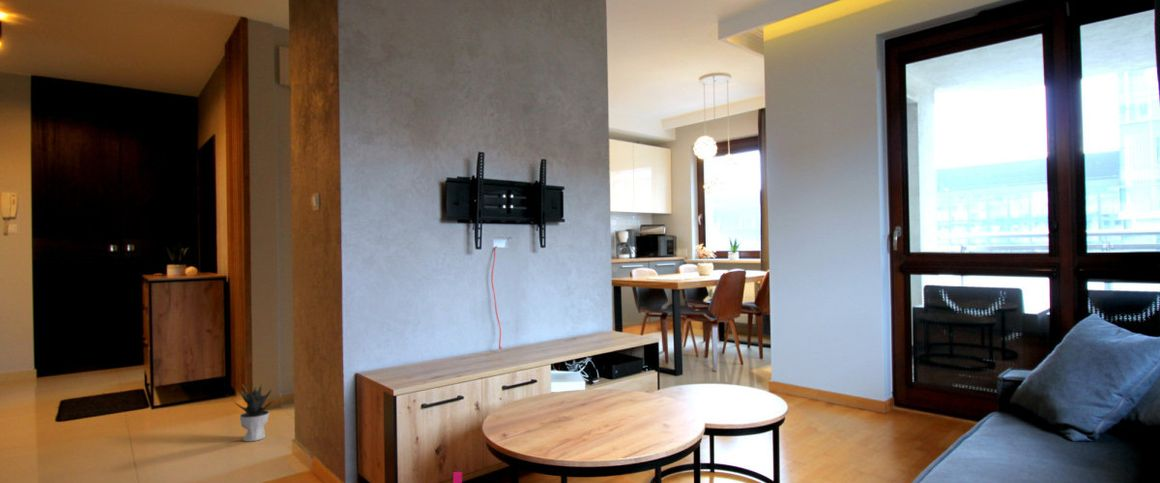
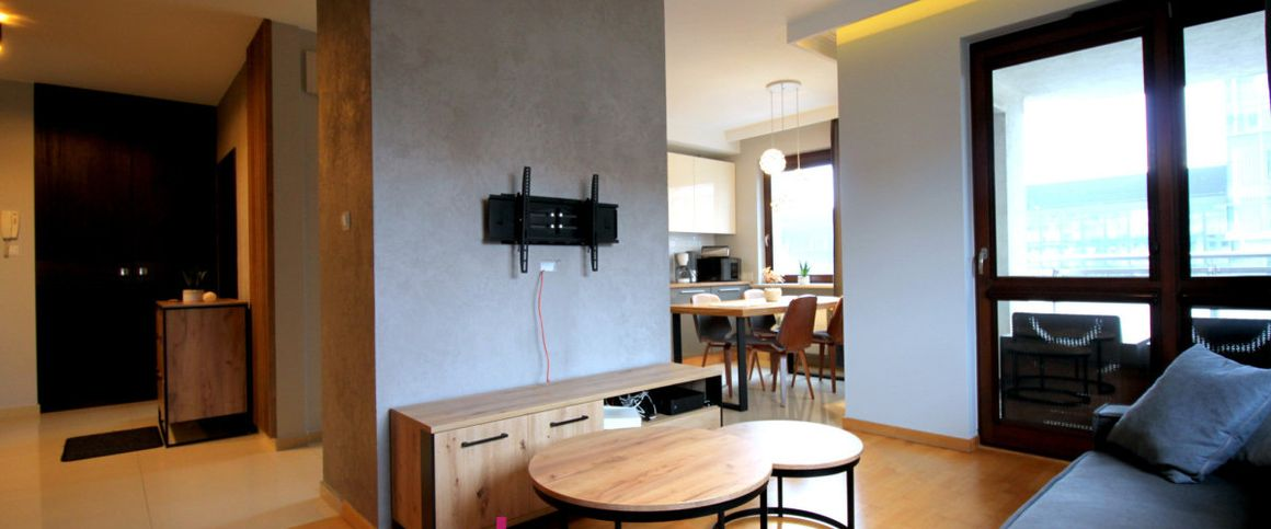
- potted plant [231,382,275,443]
